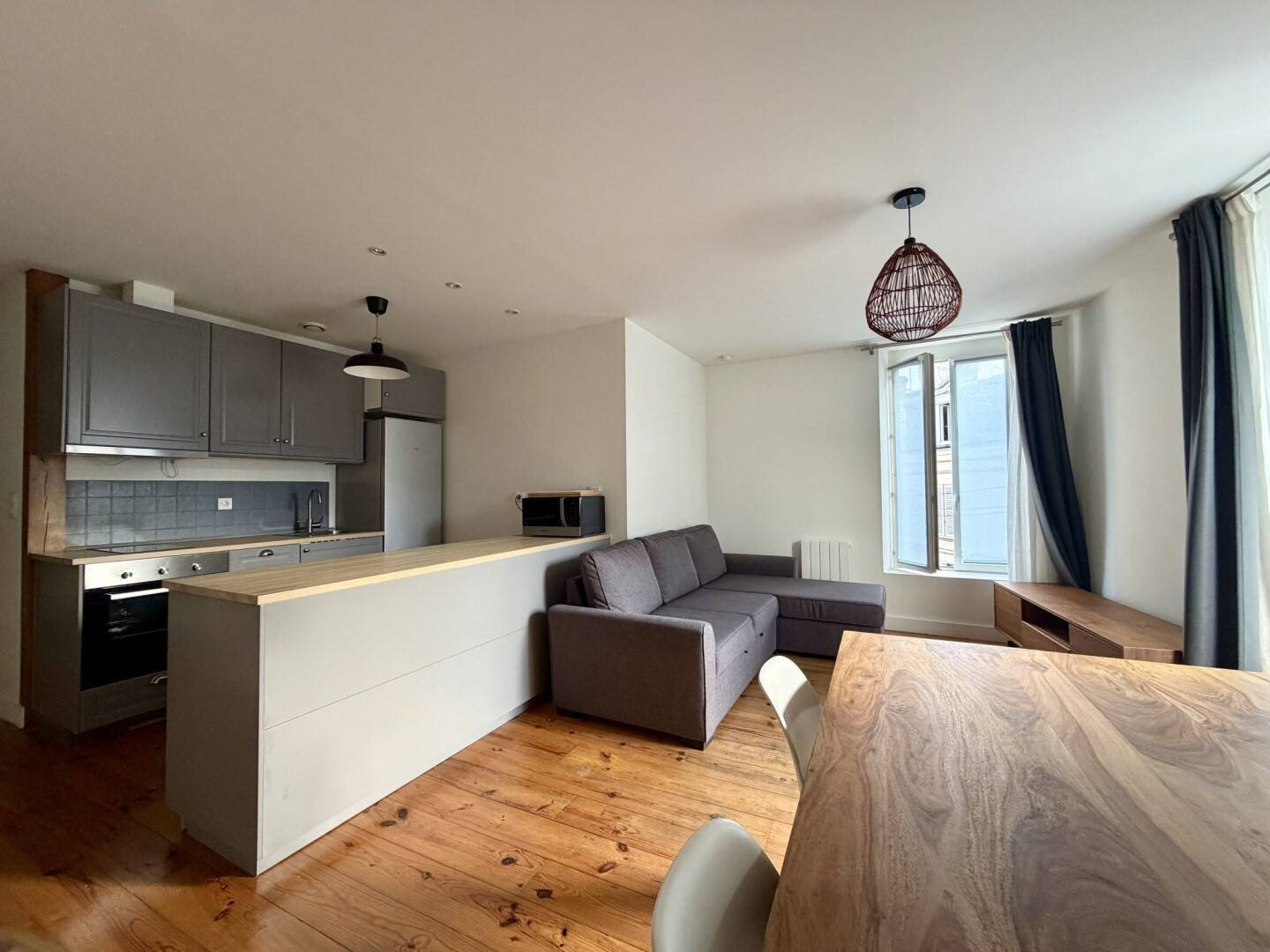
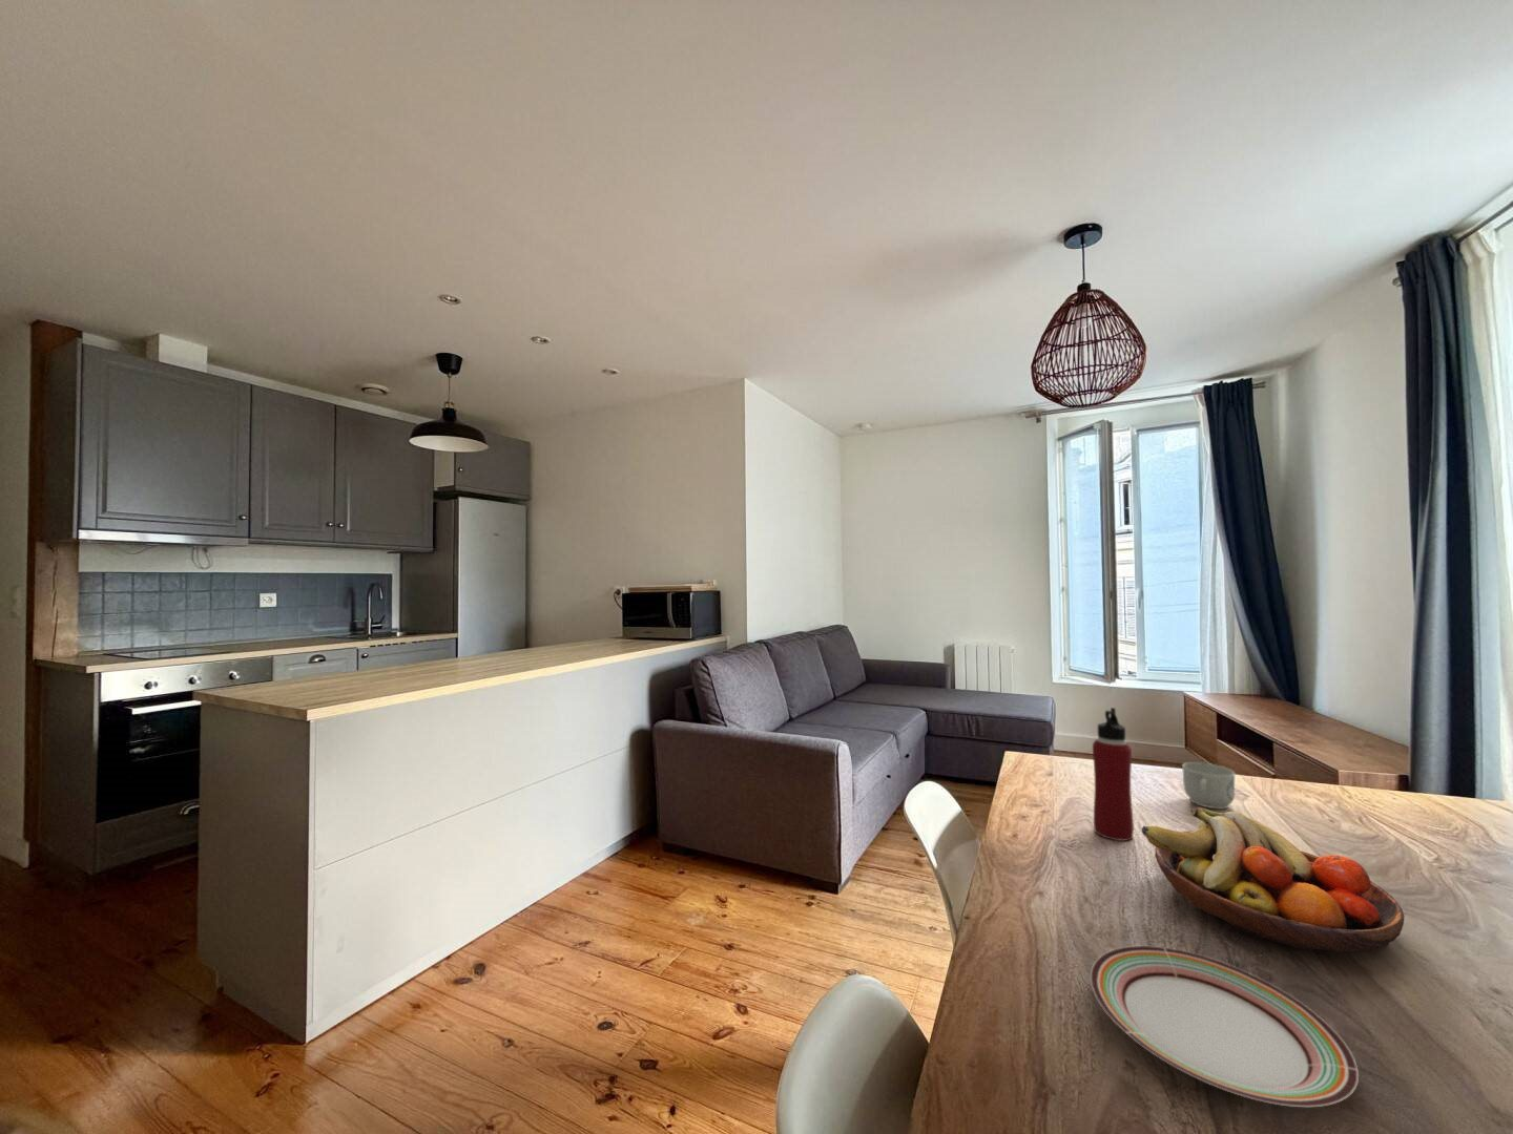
+ water bottle [1091,706,1135,842]
+ plate [1090,945,1359,1108]
+ fruit bowl [1141,806,1406,953]
+ mug [1181,761,1235,810]
